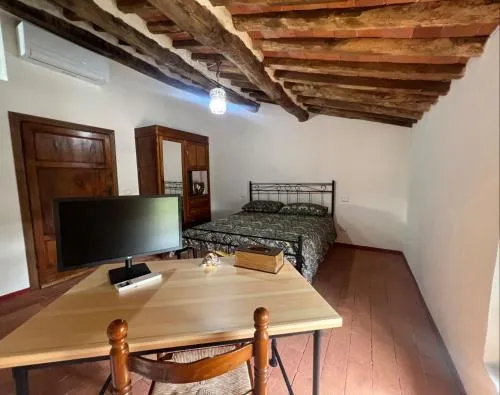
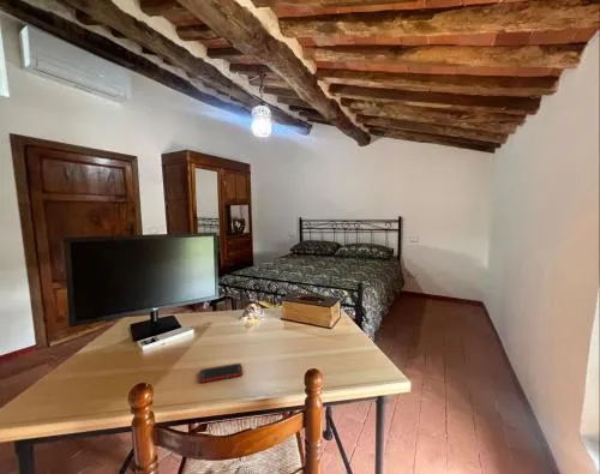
+ cell phone [198,362,245,384]
